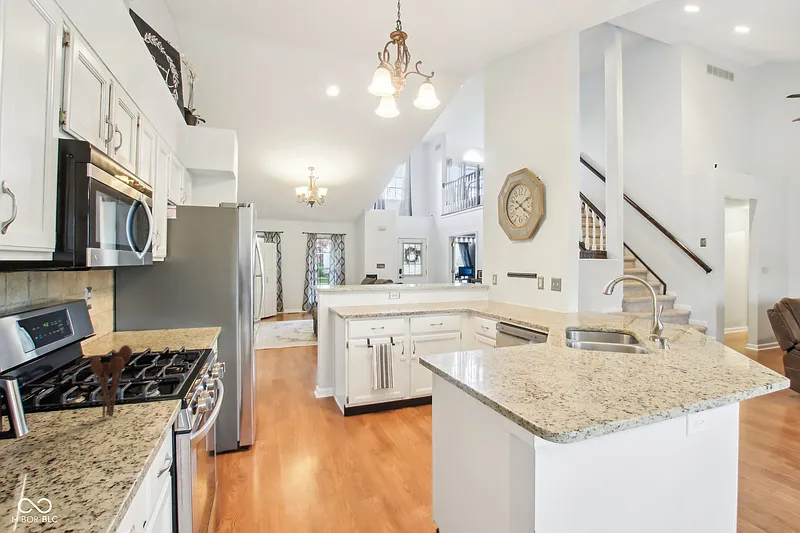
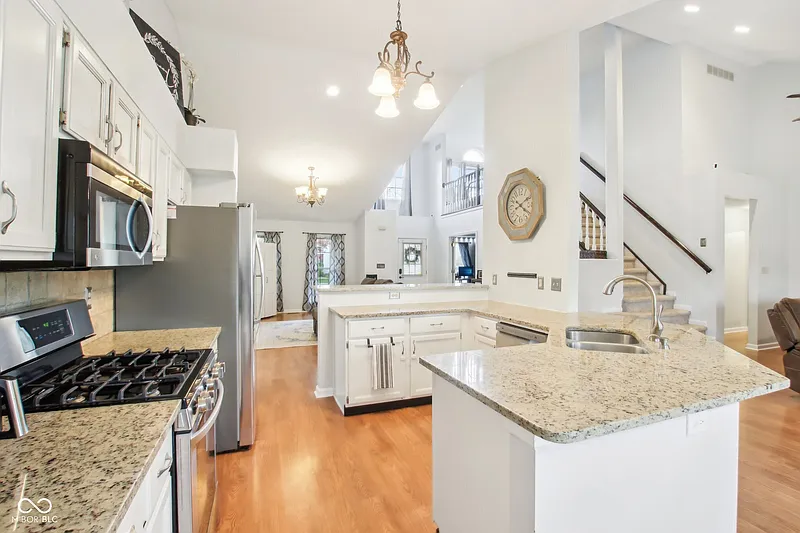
- utensil holder [89,344,132,419]
